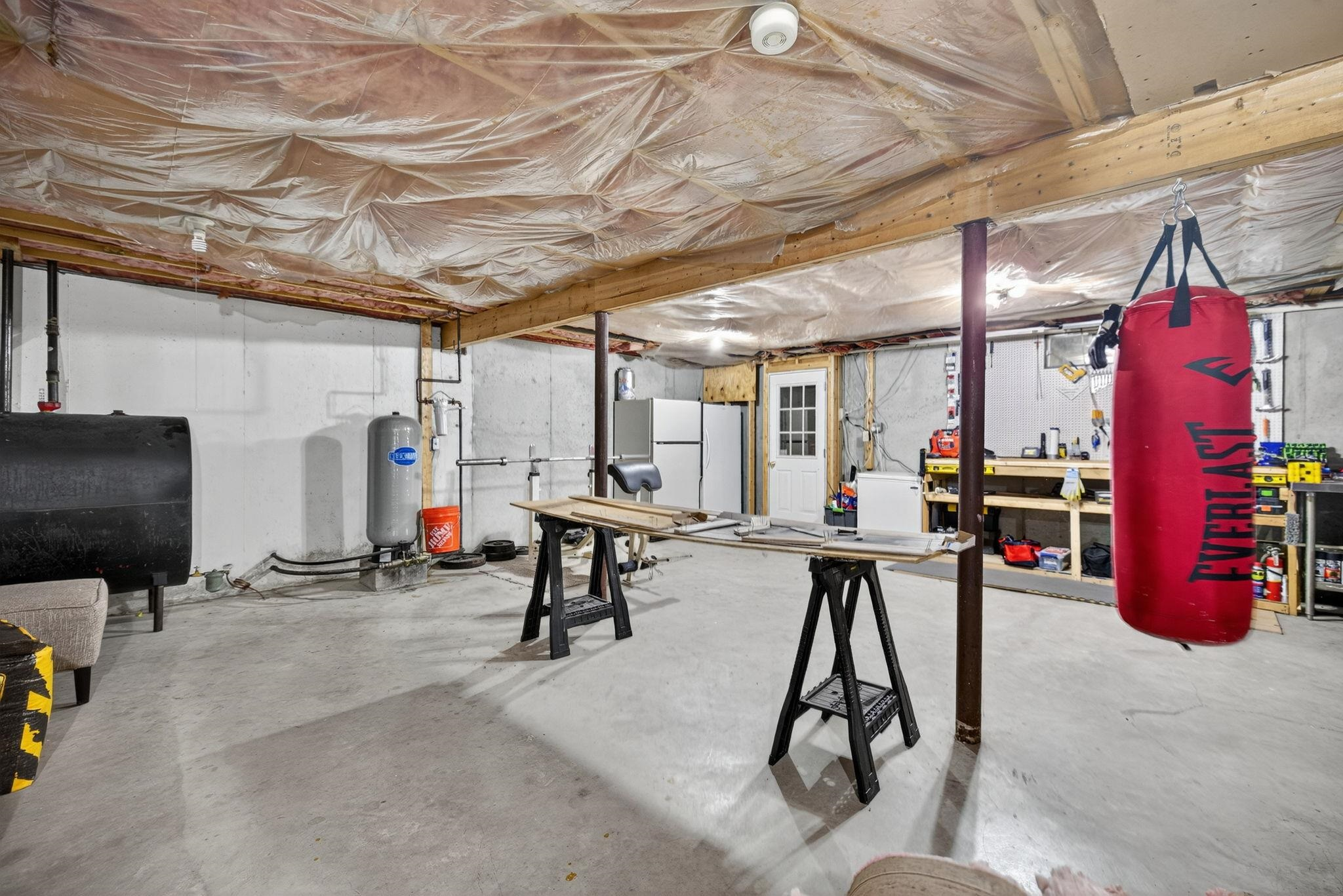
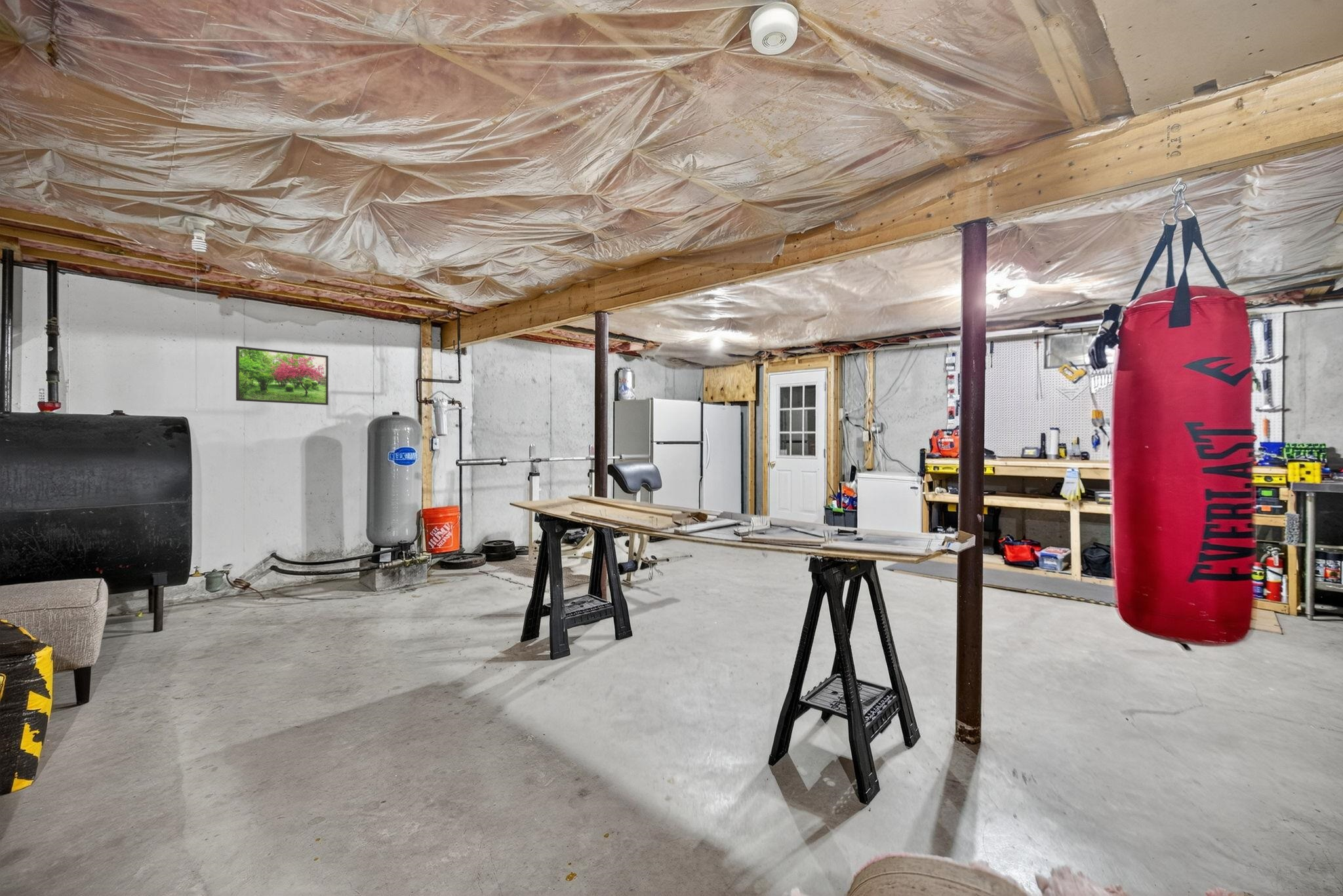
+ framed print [235,345,329,406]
